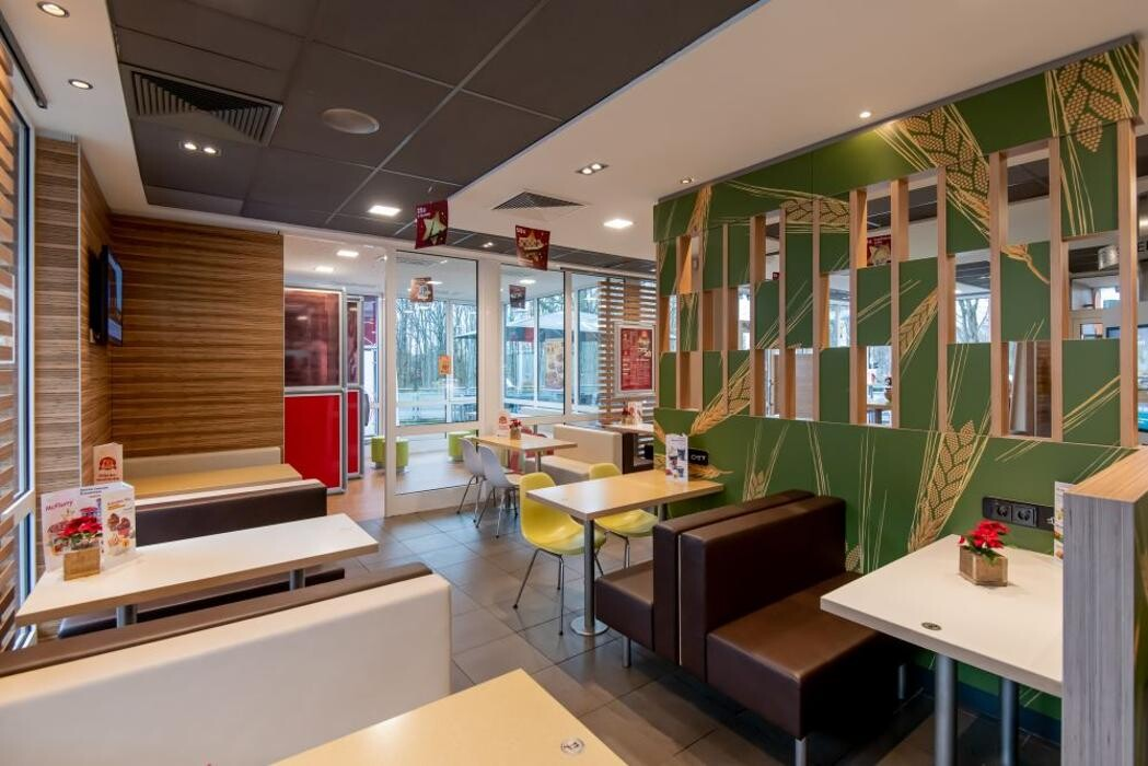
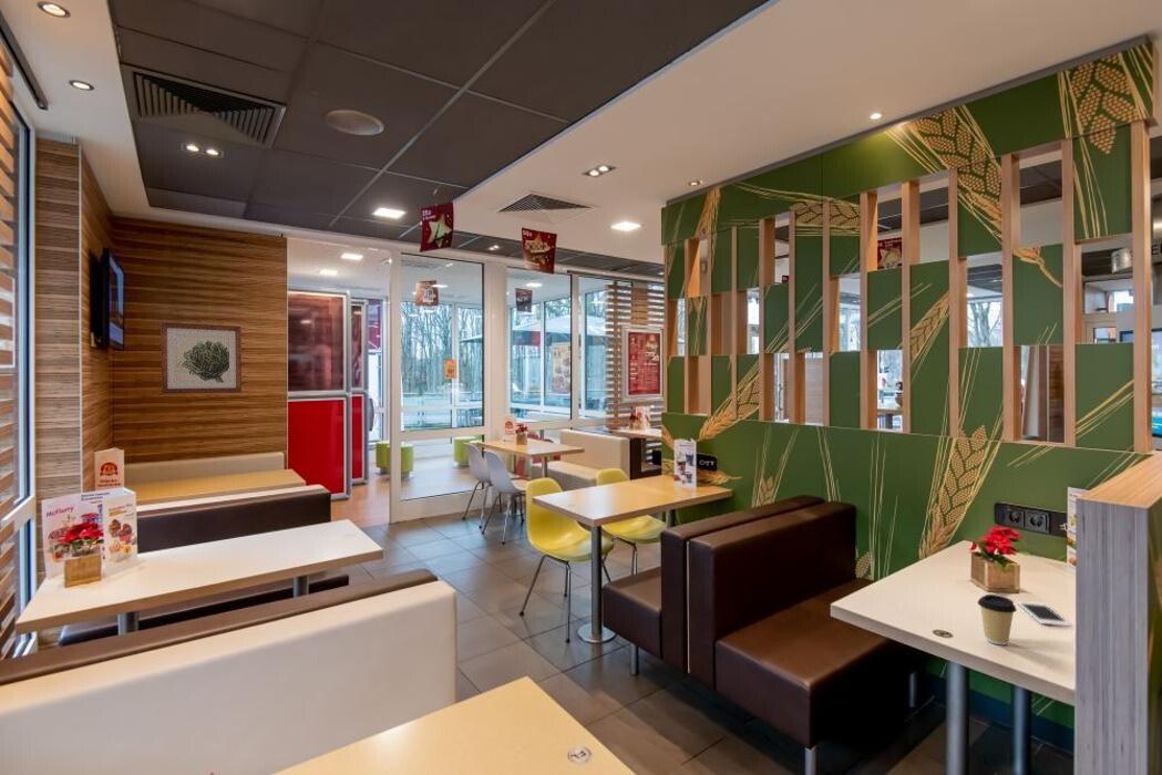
+ coffee cup [976,593,1018,645]
+ cell phone [1016,601,1072,628]
+ wall art [160,321,243,394]
